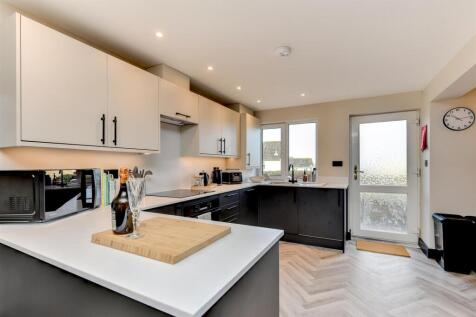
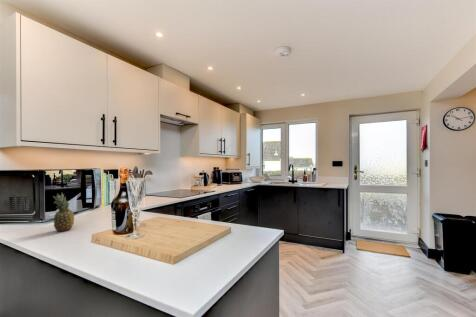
+ fruit [52,192,75,232]
